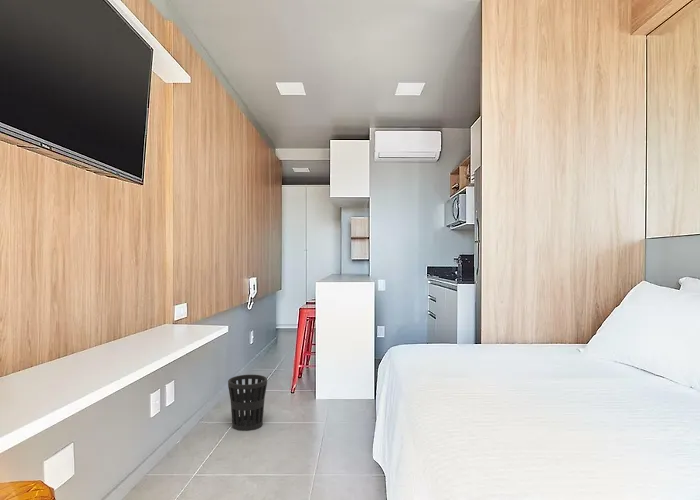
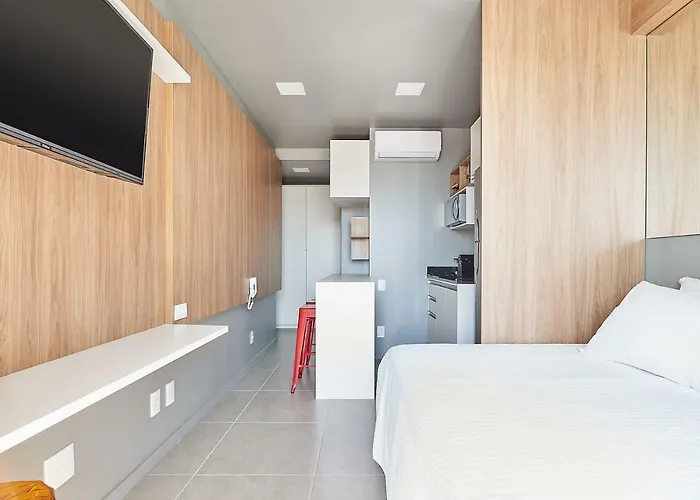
- wastebasket [227,374,268,432]
